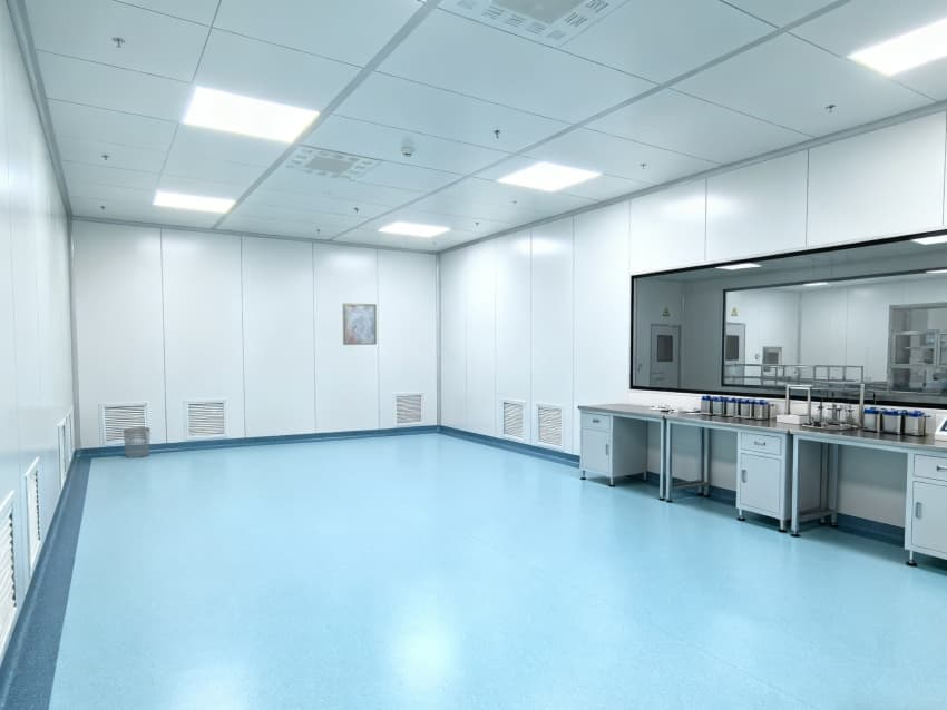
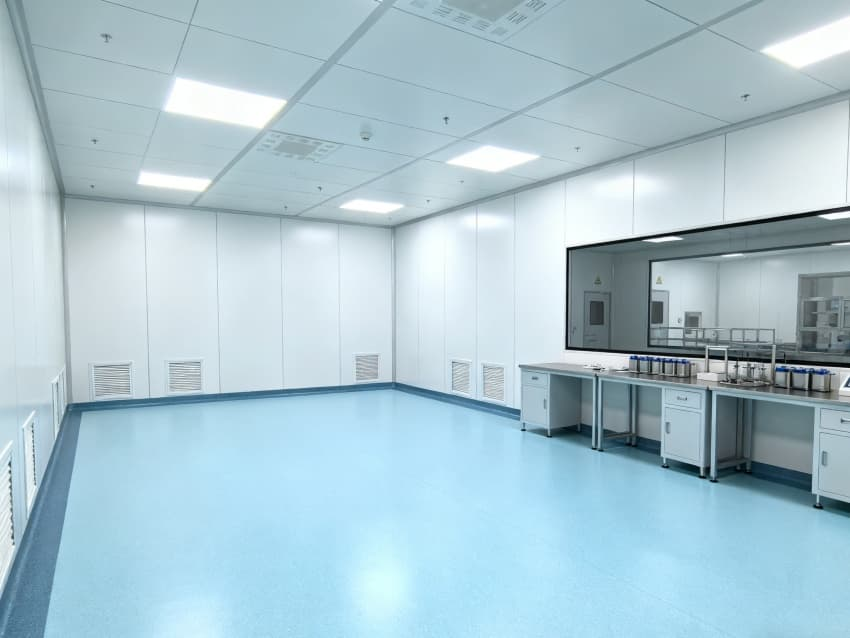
- waste bin [123,426,152,458]
- wall art [342,302,378,346]
